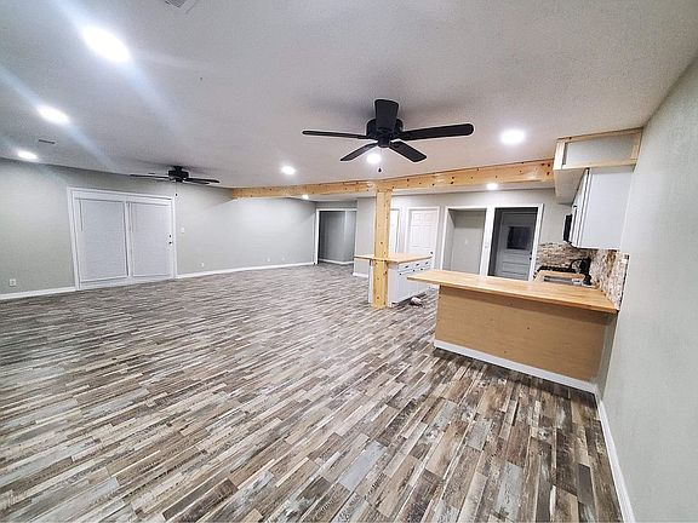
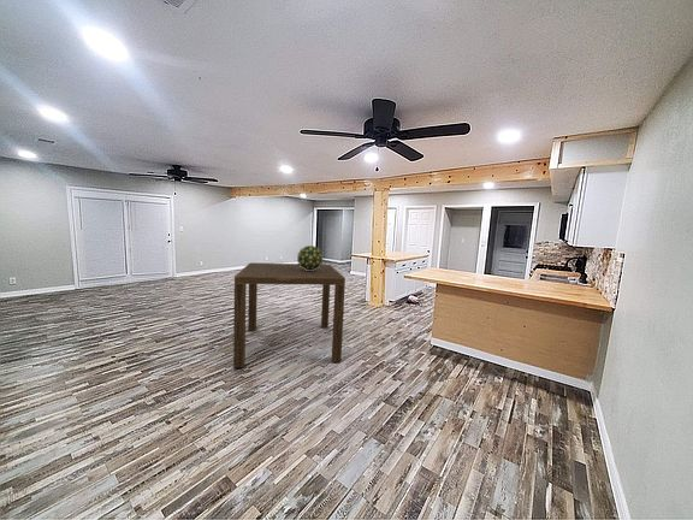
+ dining table [232,261,346,370]
+ decorative sphere [296,244,324,271]
